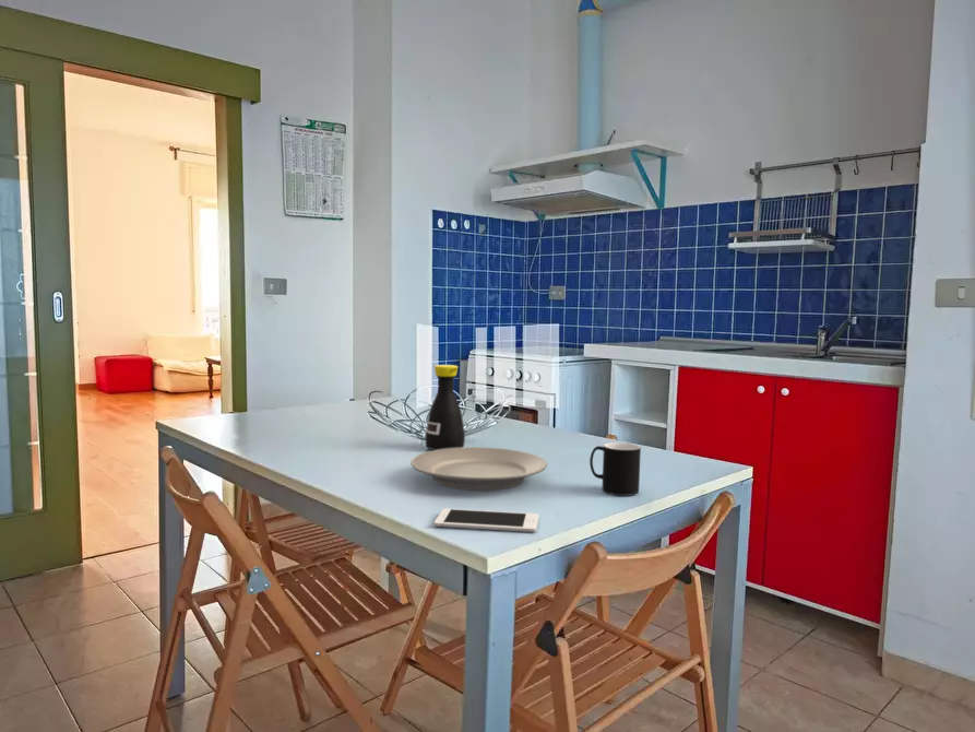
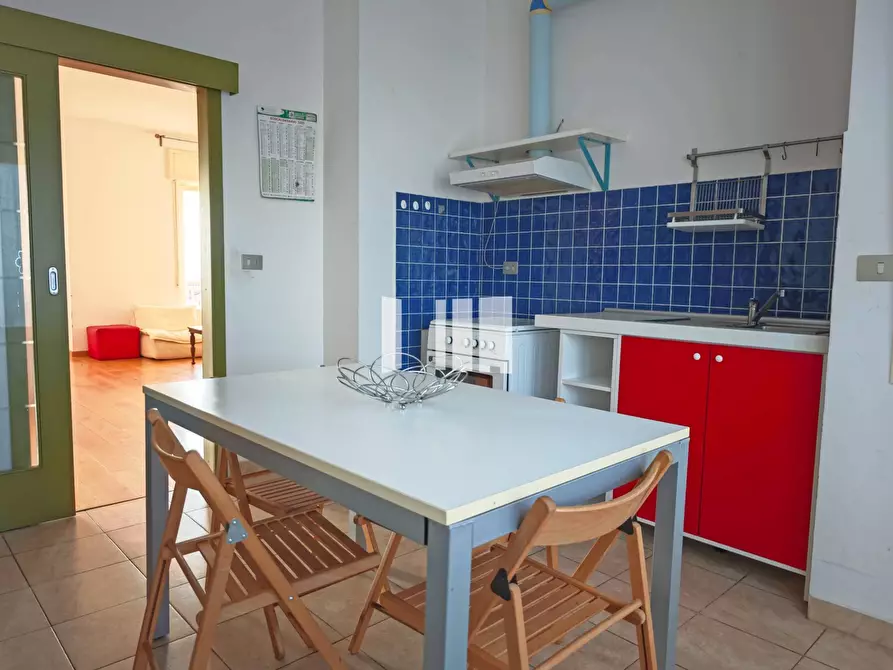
- cell phone [433,508,539,533]
- cup [588,441,642,497]
- bottle [425,364,466,451]
- plate [409,446,548,492]
